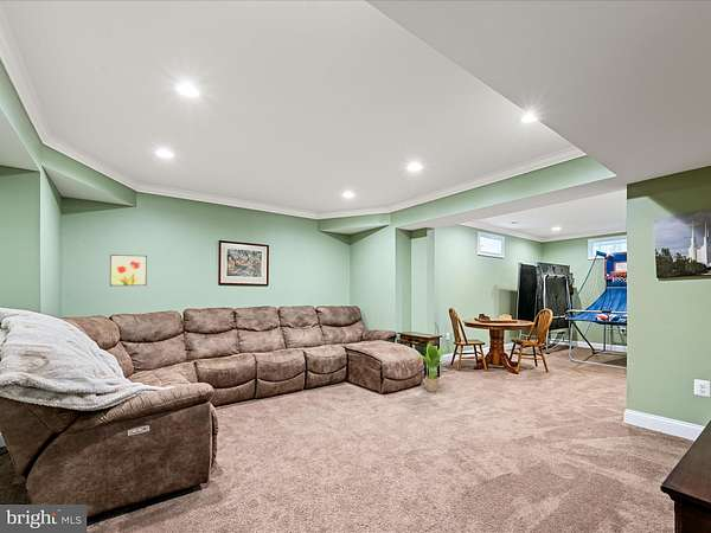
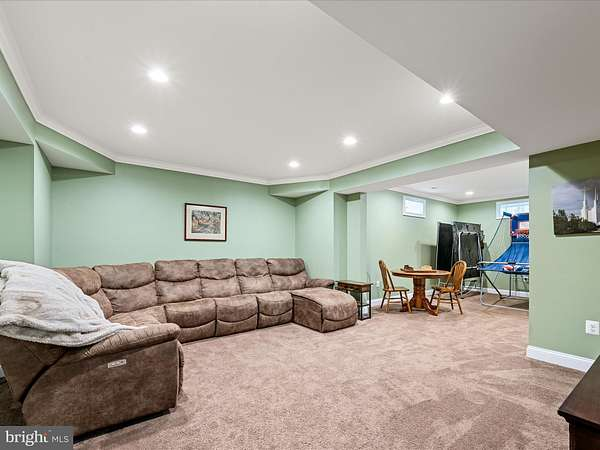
- potted plant [412,342,453,393]
- wall art [109,253,148,288]
